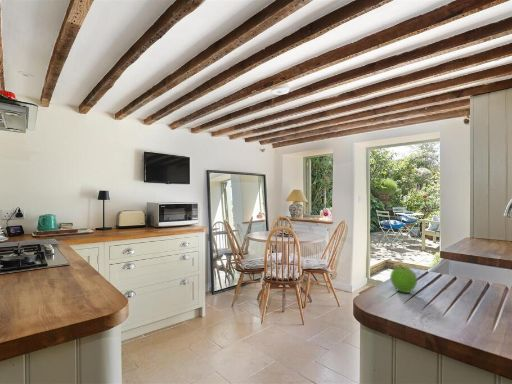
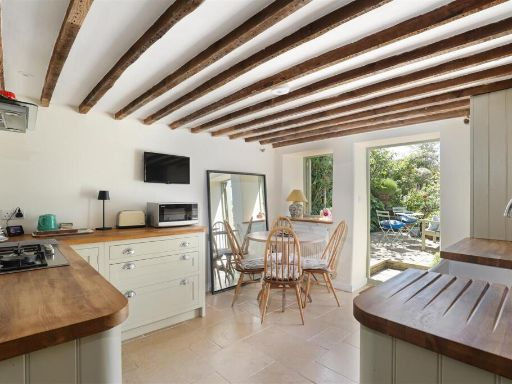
- fruit [389,264,418,294]
